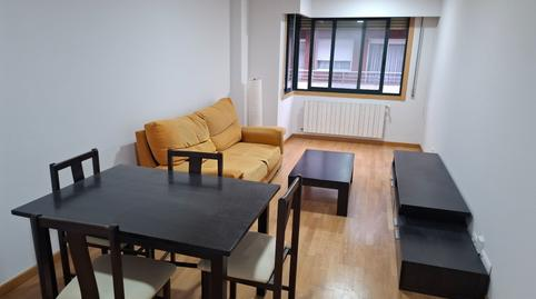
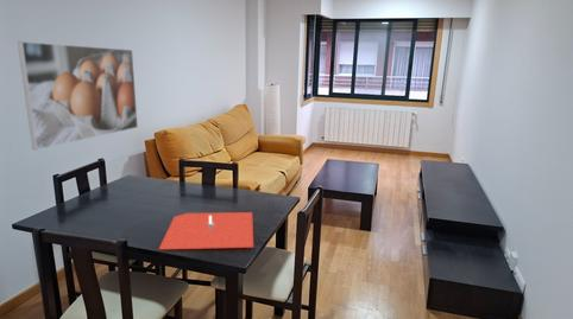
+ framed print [17,40,139,151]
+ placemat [158,211,254,250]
